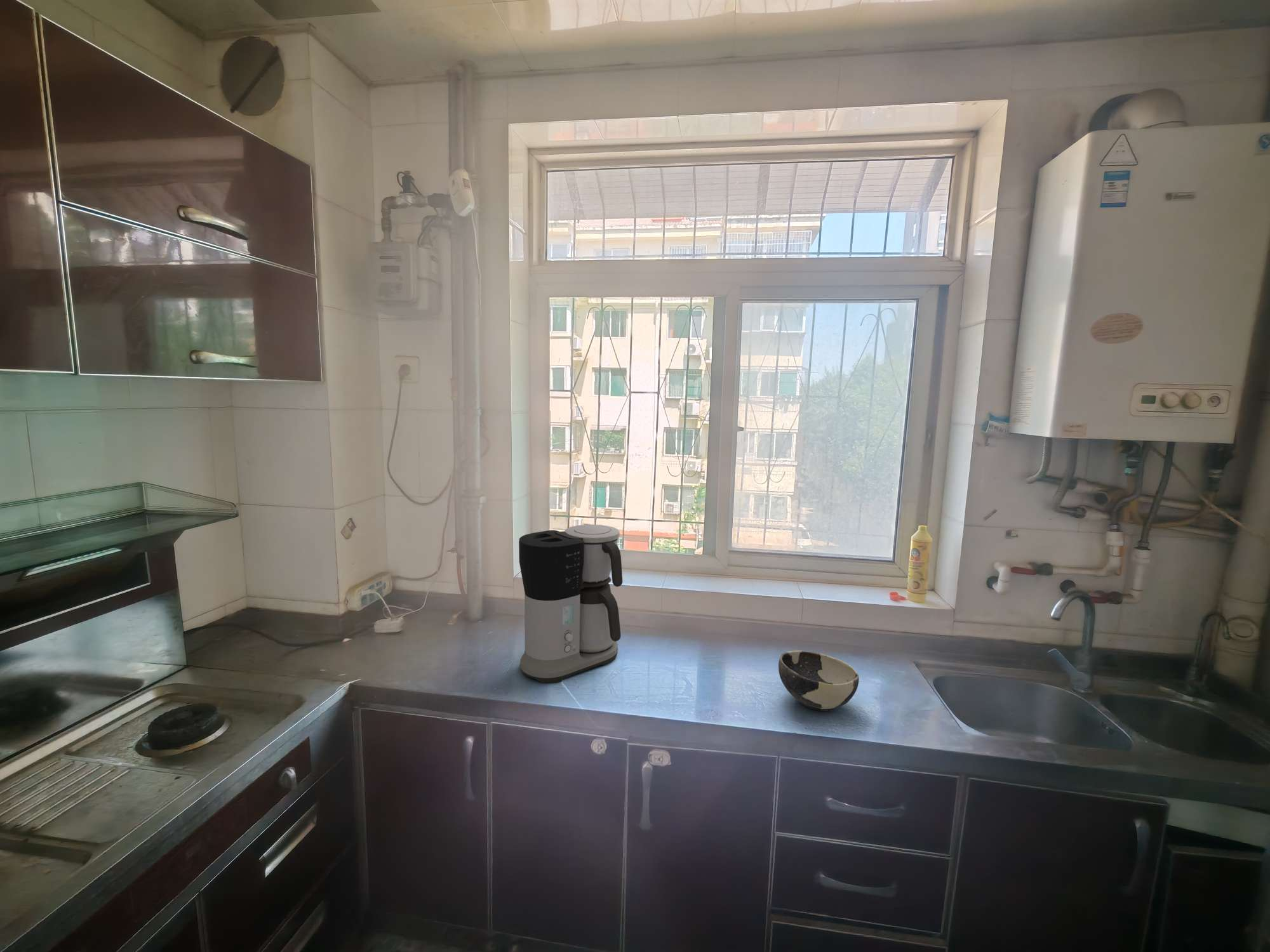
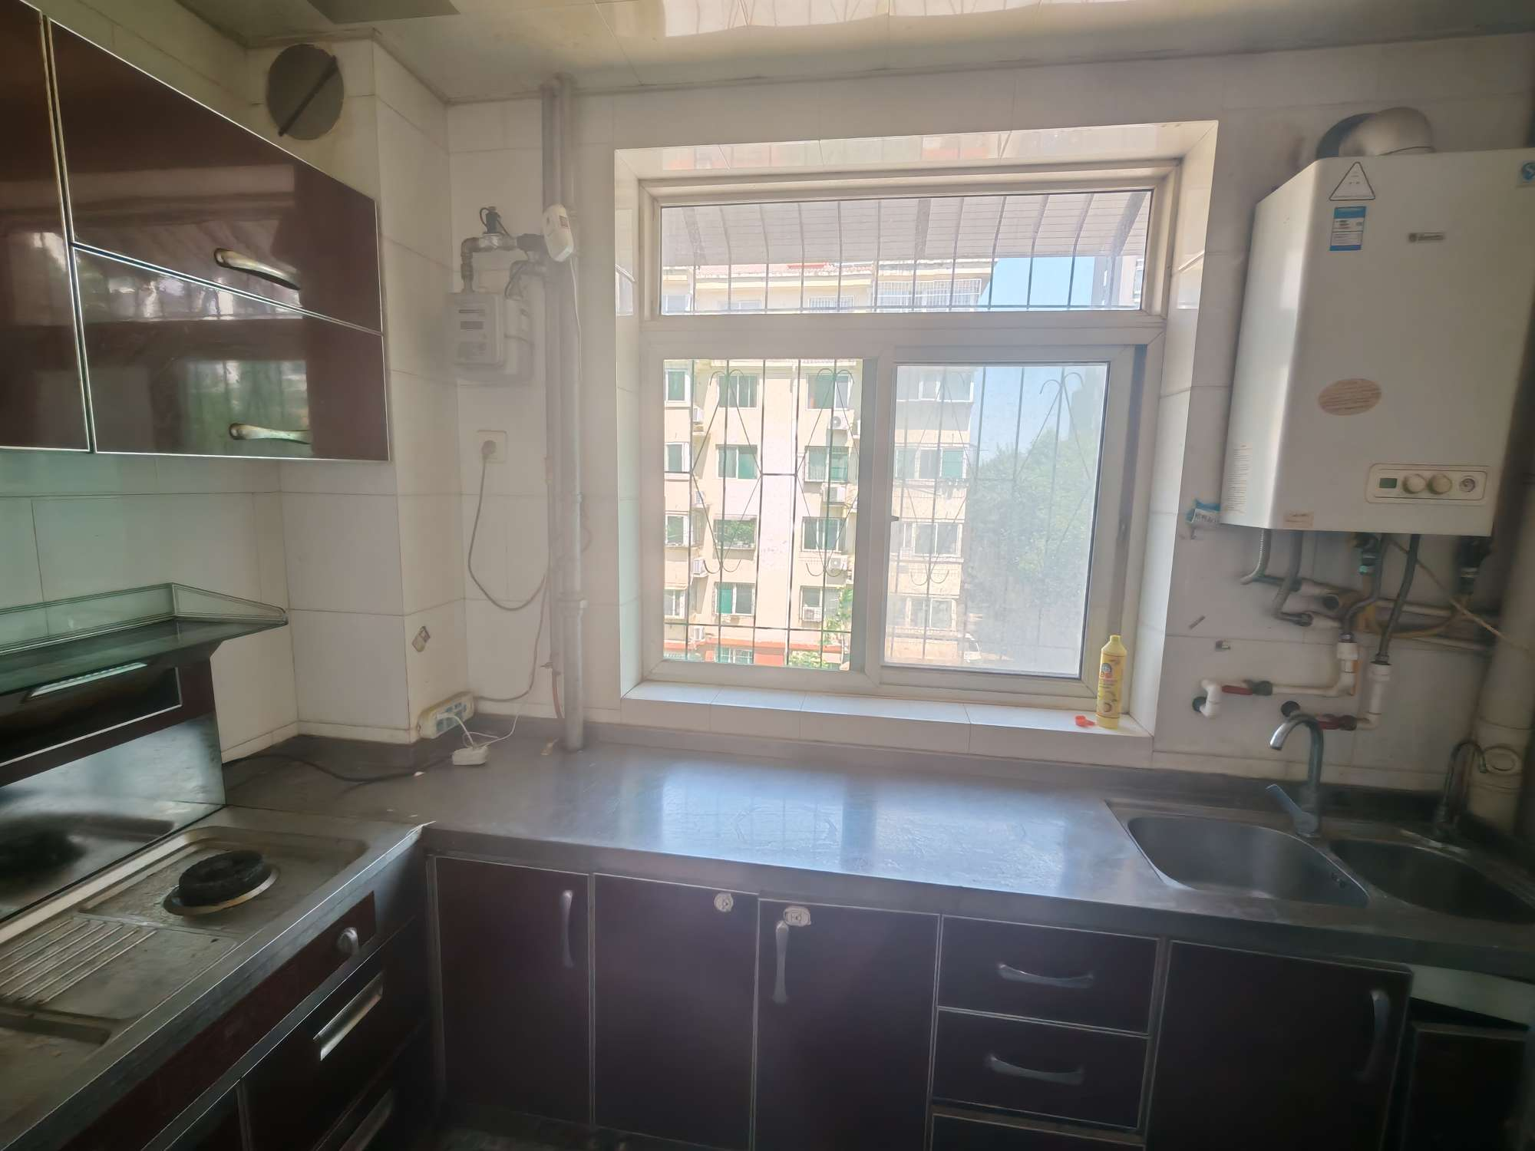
- bowl [778,650,859,711]
- coffee maker [518,524,623,684]
